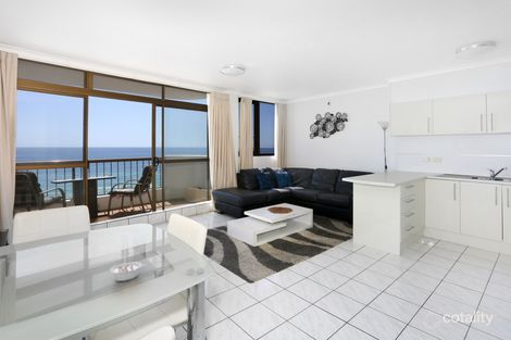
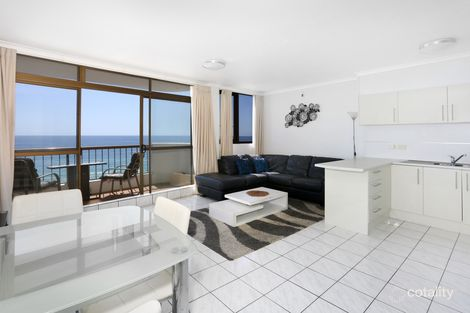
- legume [109,262,147,282]
